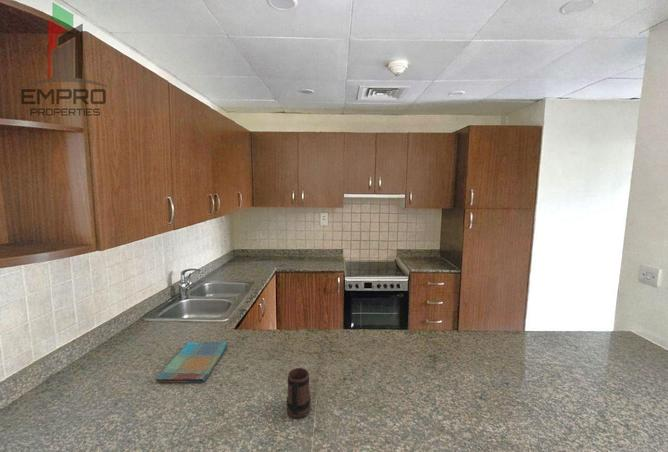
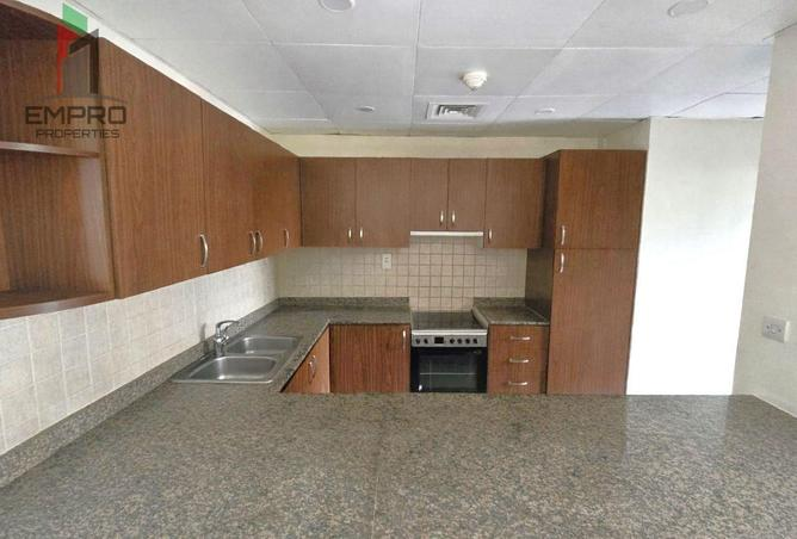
- mug [286,367,312,419]
- dish towel [155,341,228,384]
